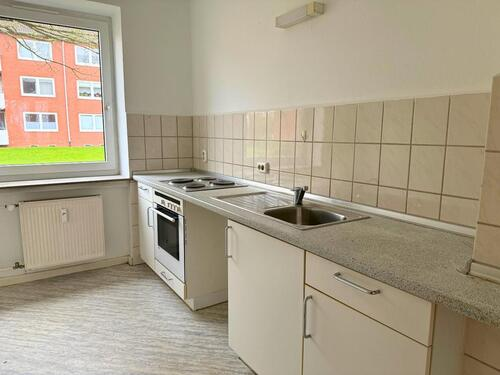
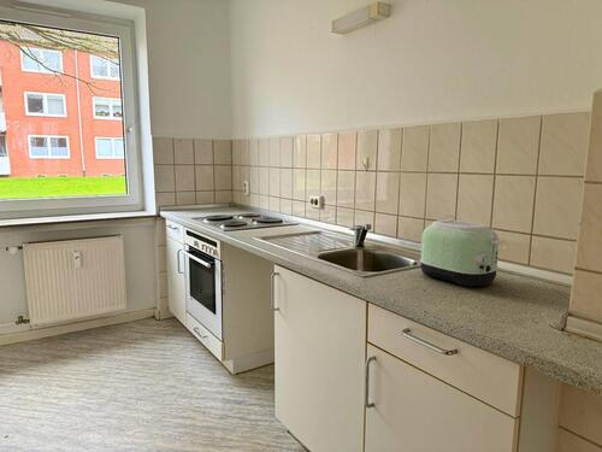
+ toaster [419,218,504,289]
